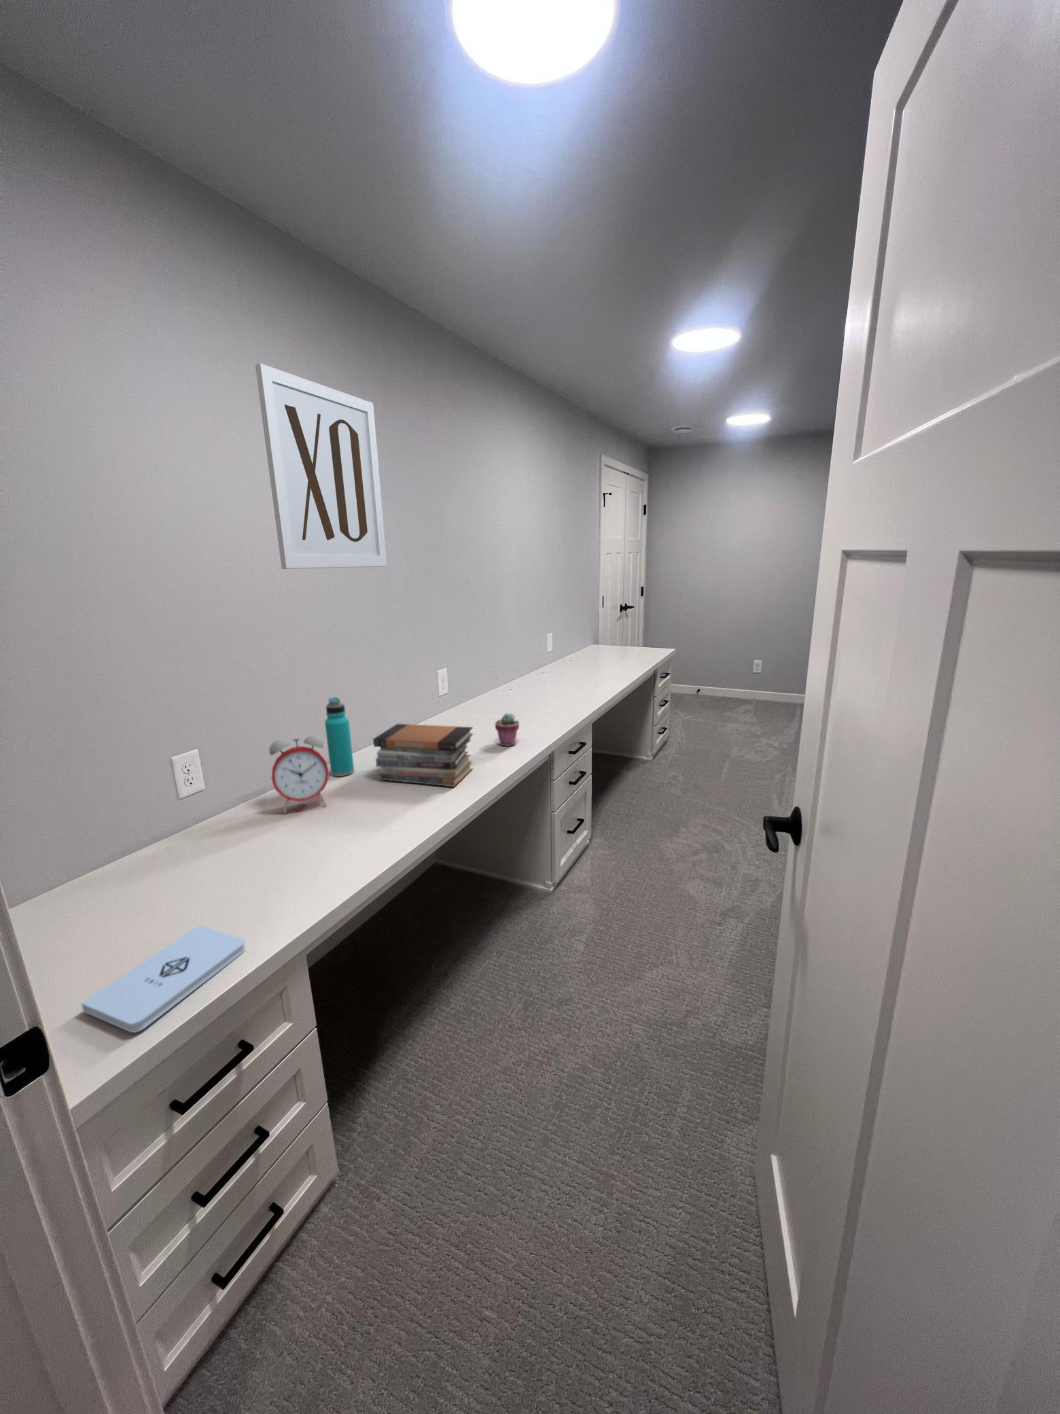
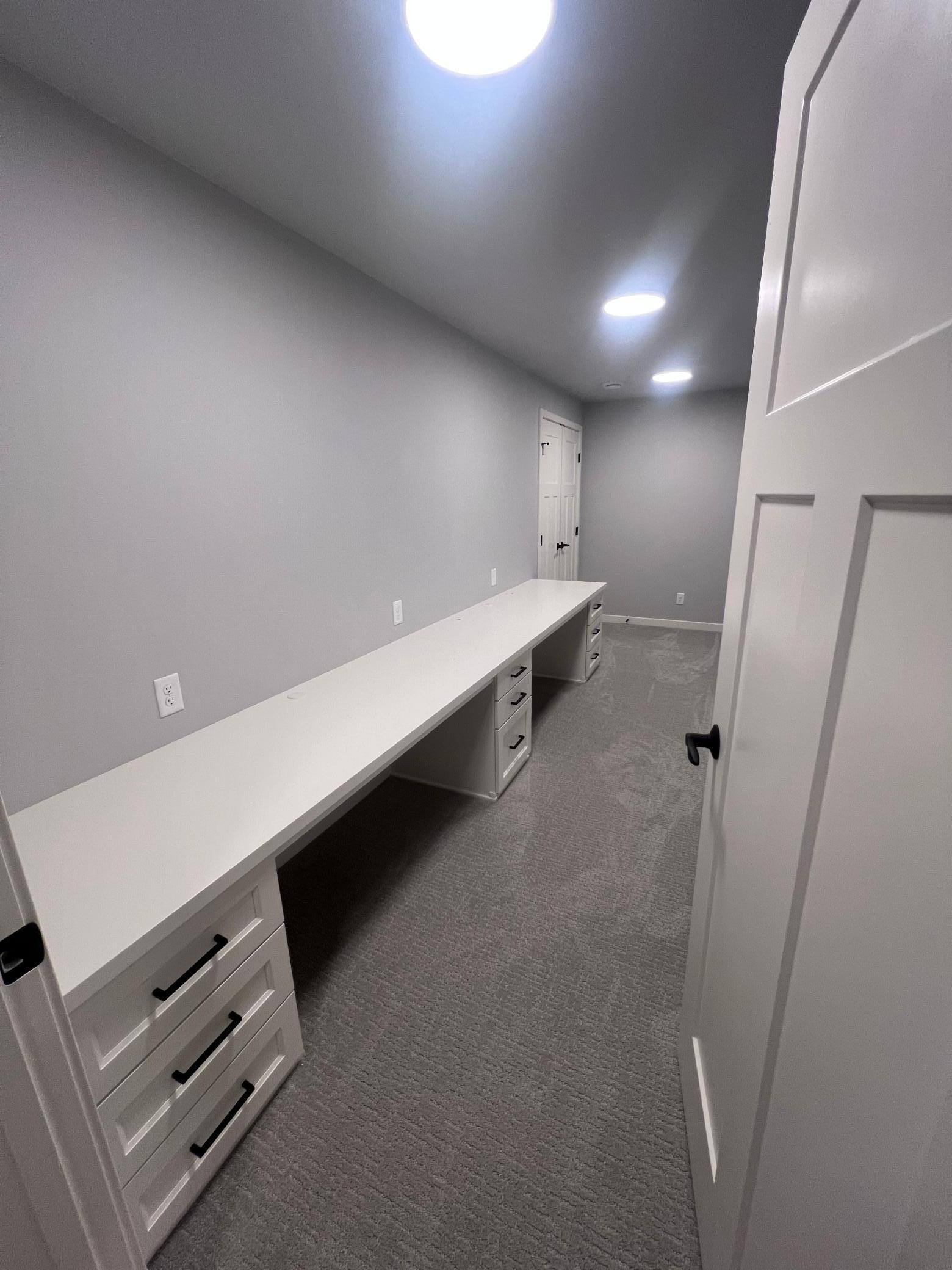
- water bottle [324,697,355,777]
- potted succulent [494,713,520,747]
- wall art [255,362,387,570]
- book stack [372,724,473,788]
- notepad [81,924,247,1033]
- alarm clock [268,735,330,814]
